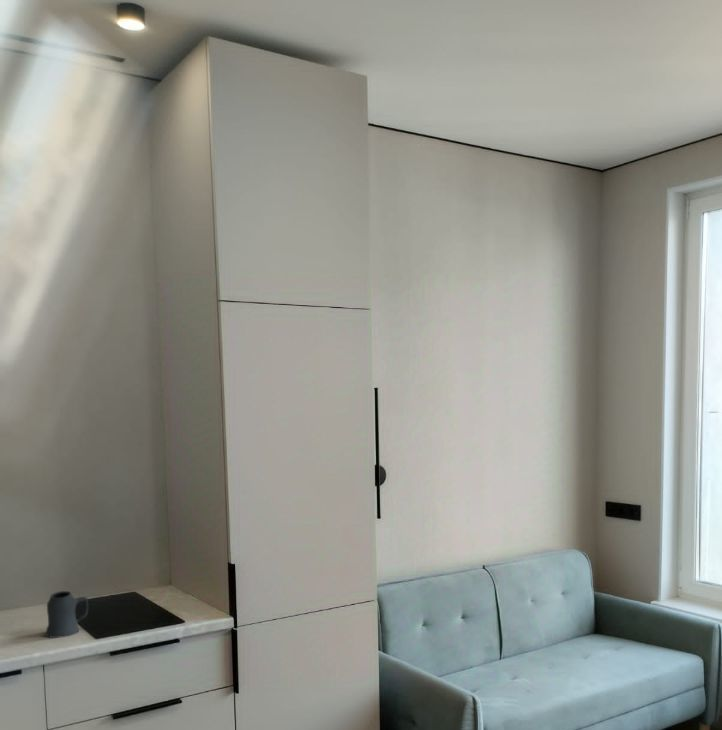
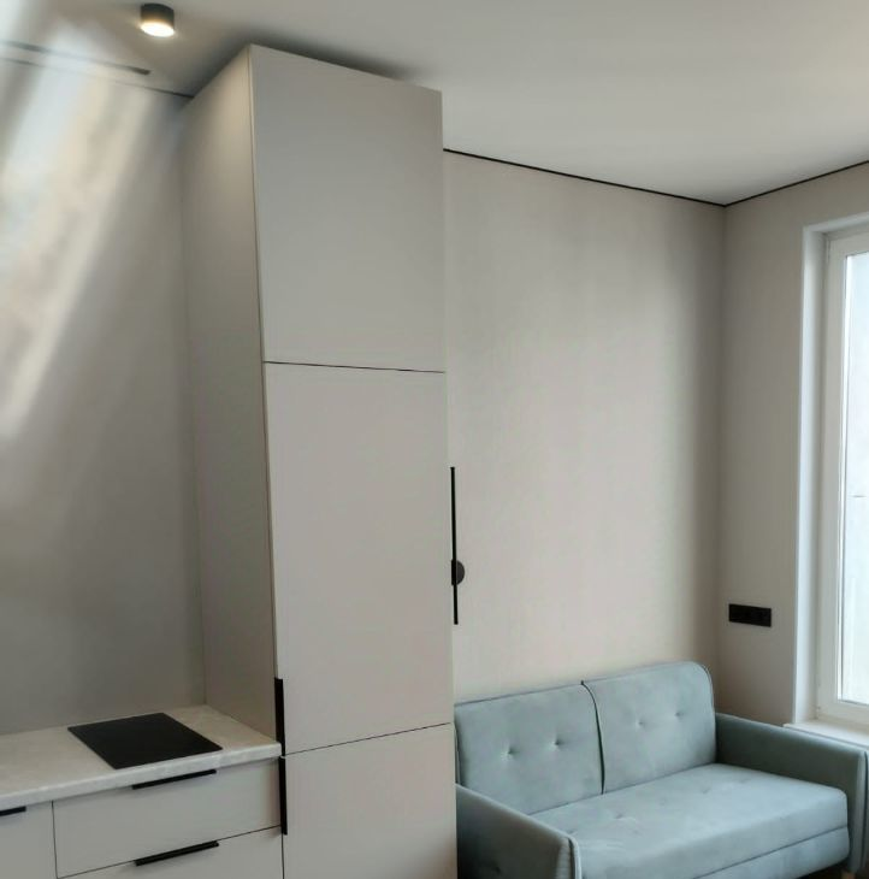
- mug [44,590,89,639]
